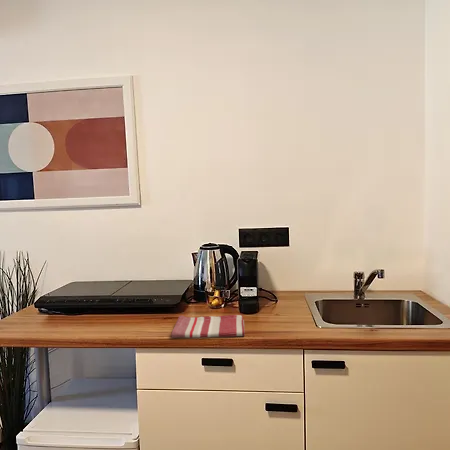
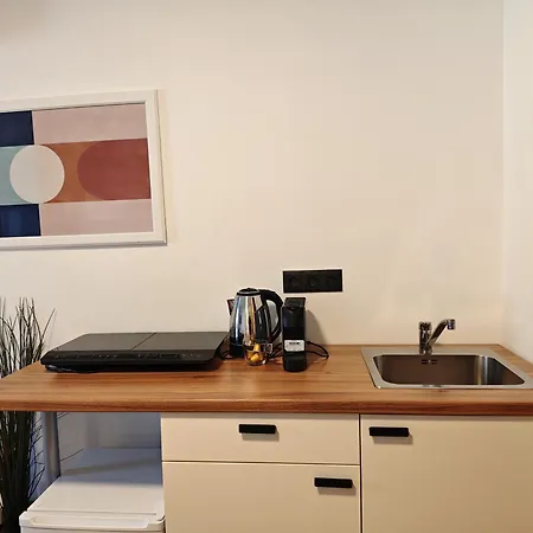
- dish towel [170,314,246,339]
